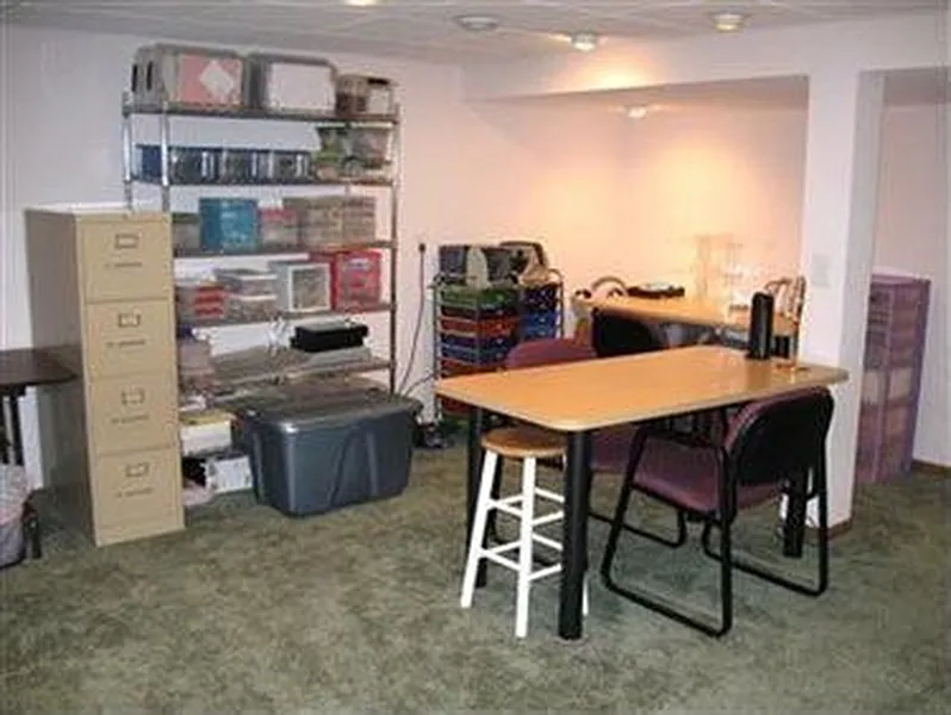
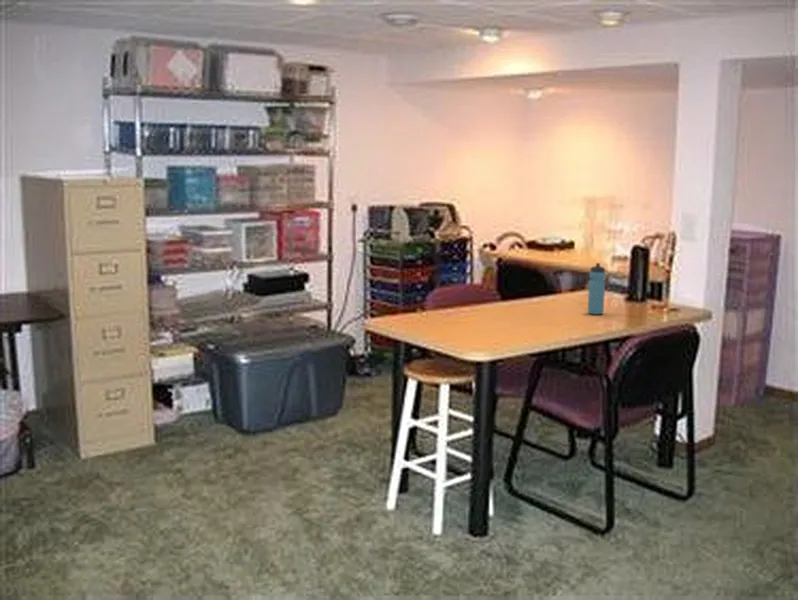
+ water bottle [587,262,606,315]
